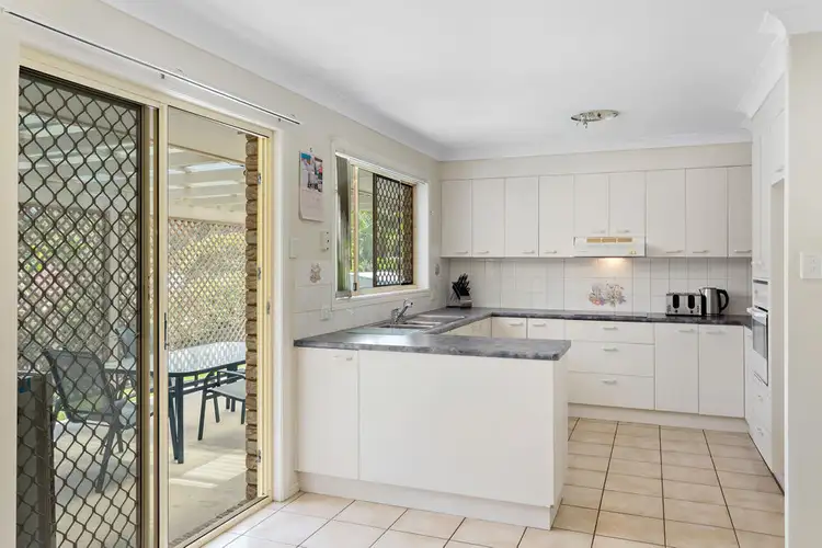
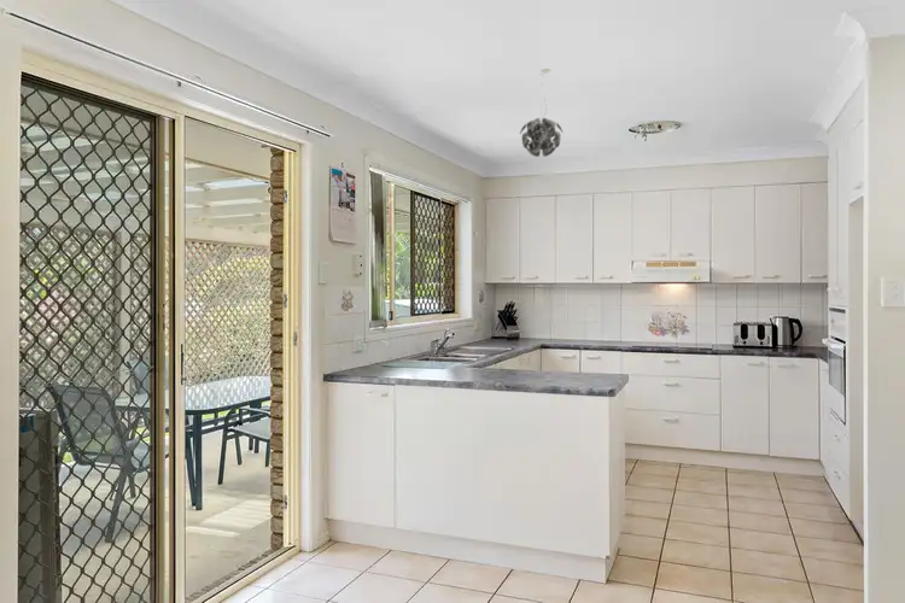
+ pendant light [519,68,564,158]
